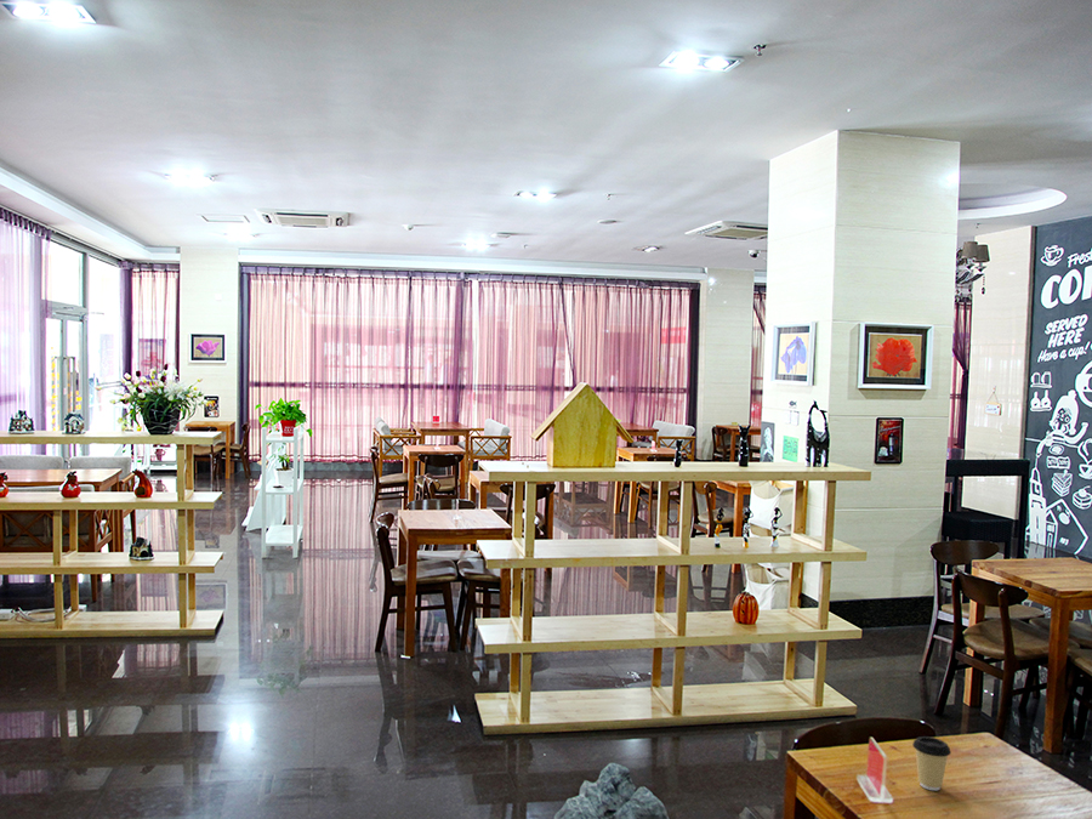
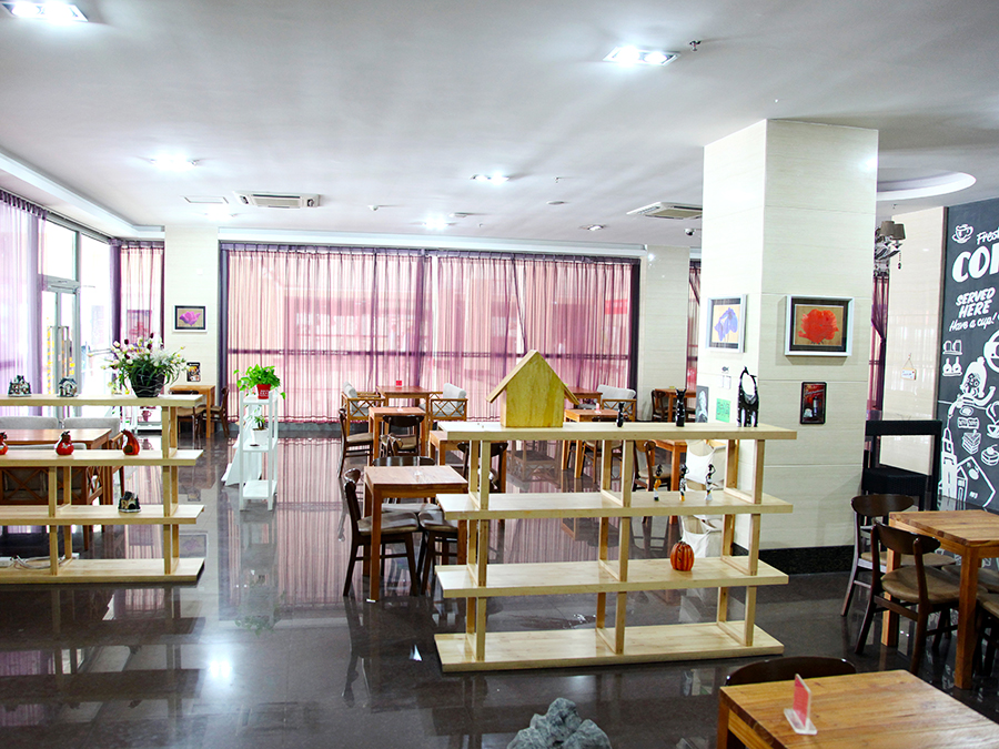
- coffee cup [911,735,952,791]
